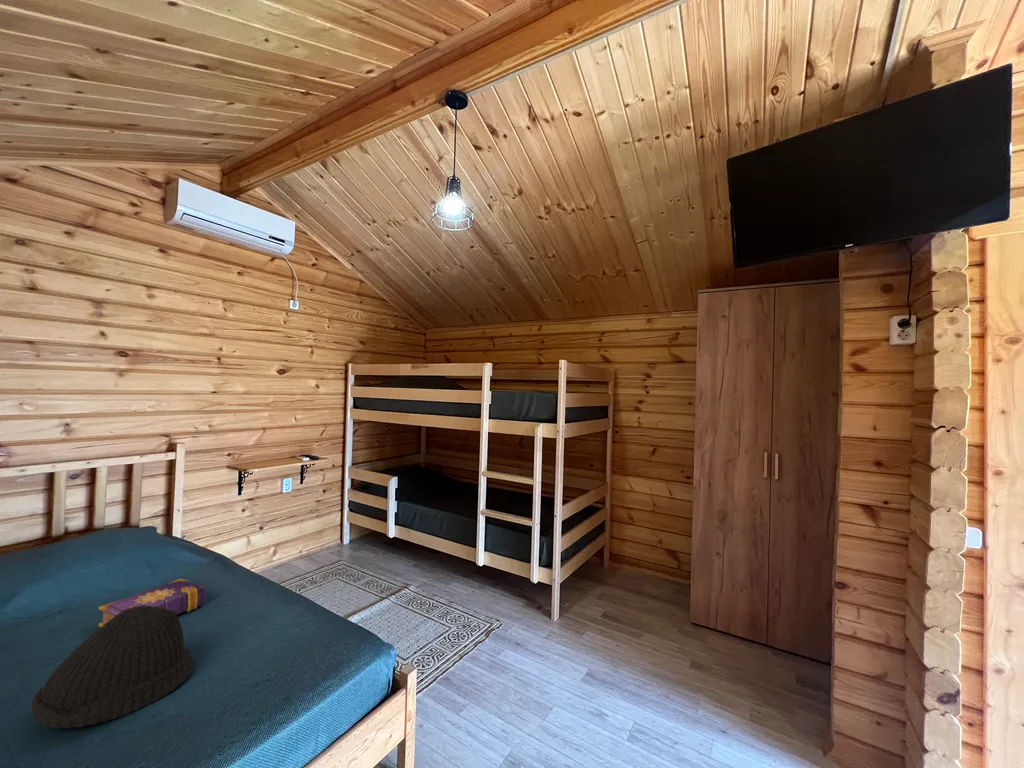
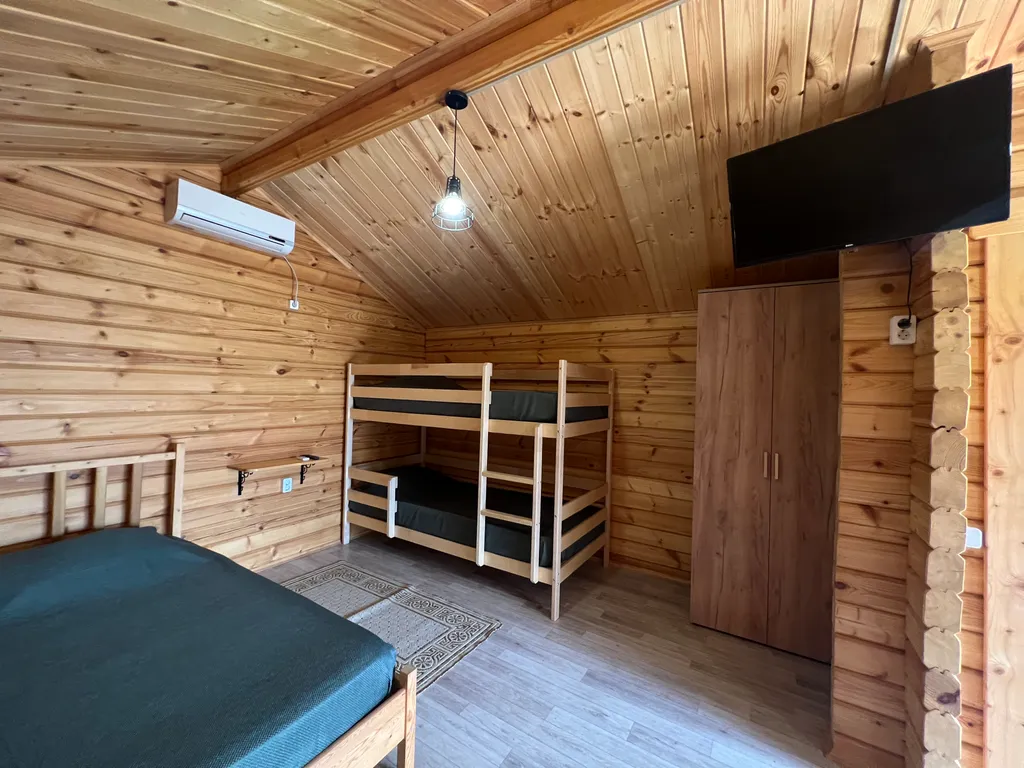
- book [98,578,206,628]
- hat [30,605,194,729]
